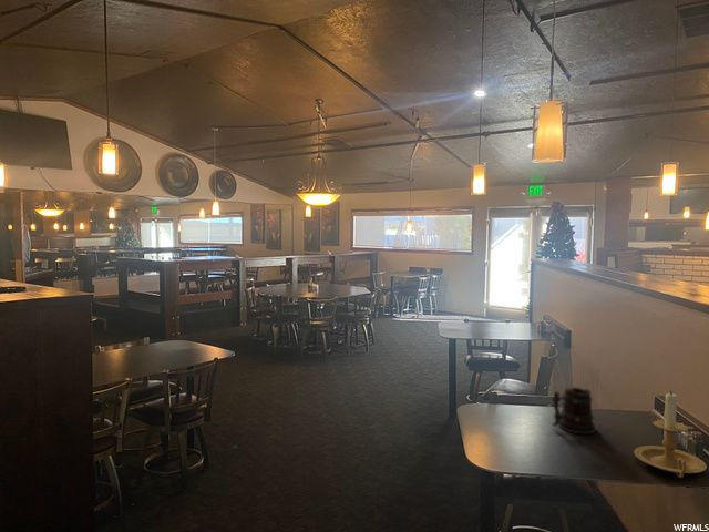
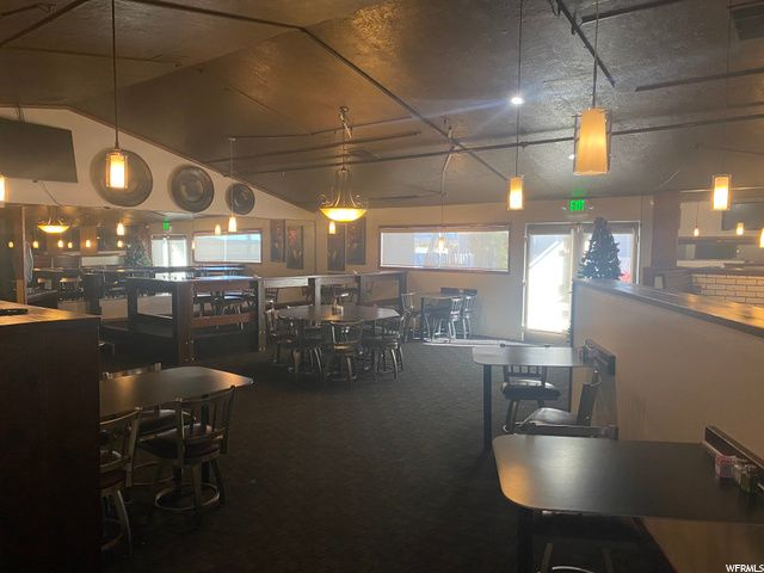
- candle holder [633,390,708,479]
- beer mug [551,386,597,436]
